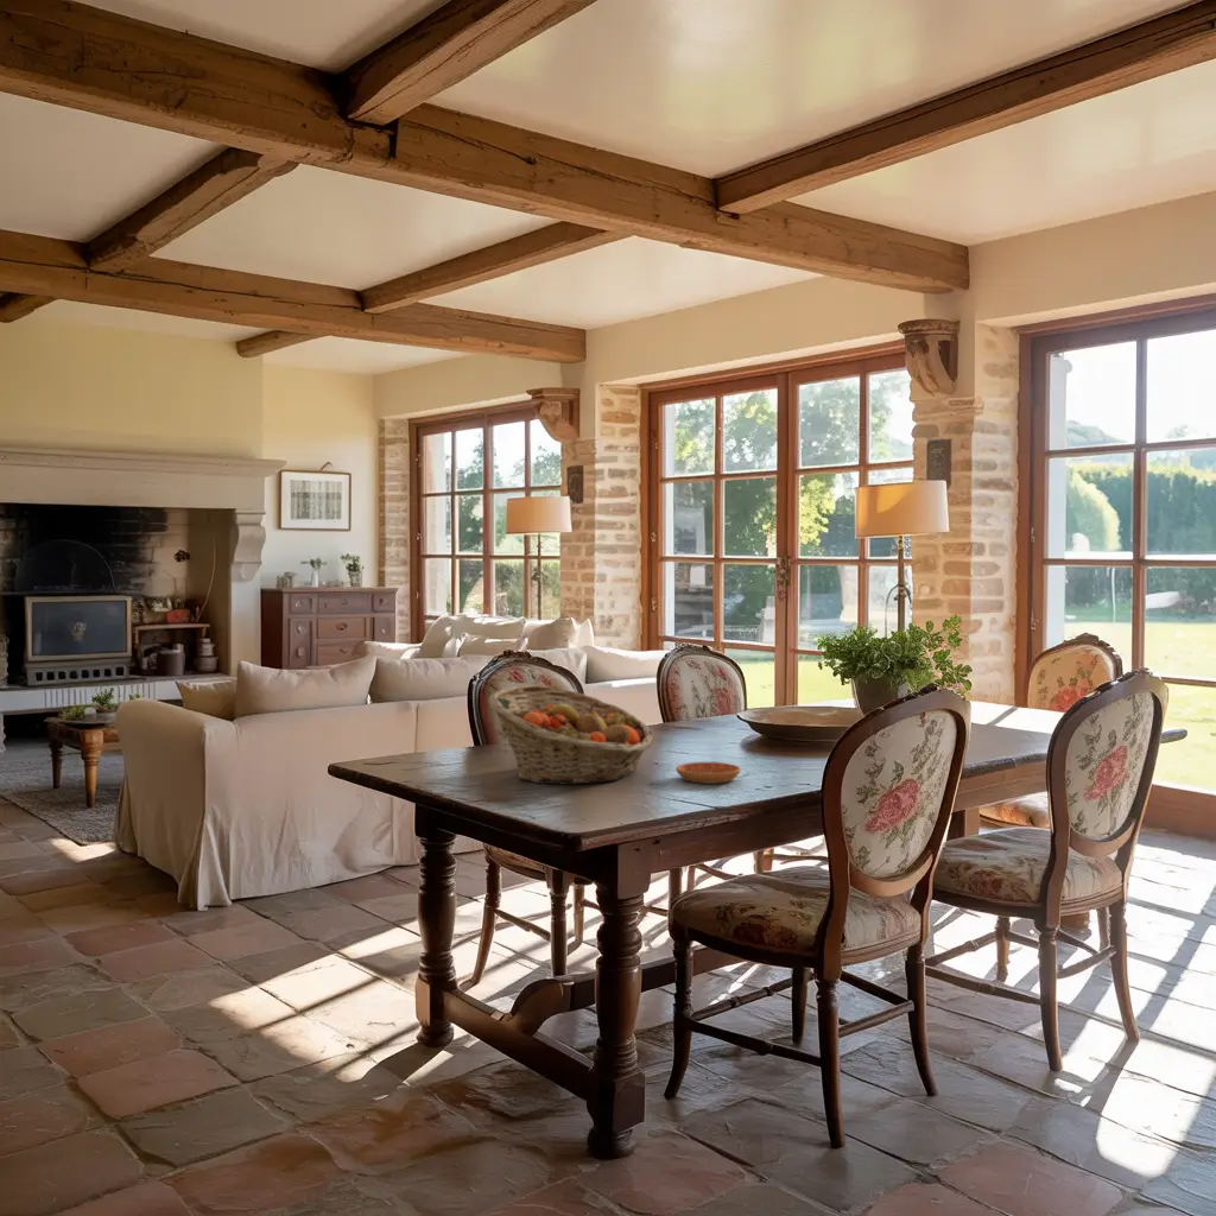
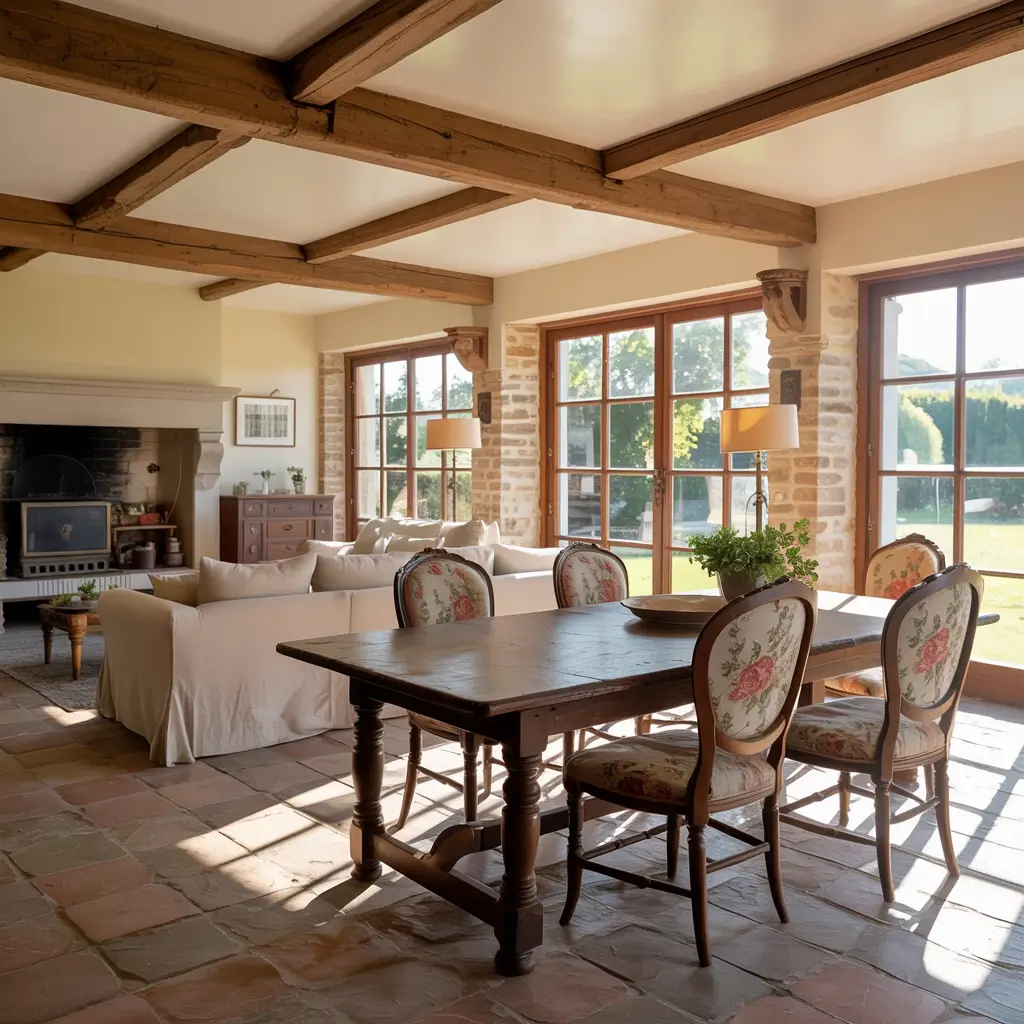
- fruit basket [487,684,654,785]
- saucer [676,761,742,785]
